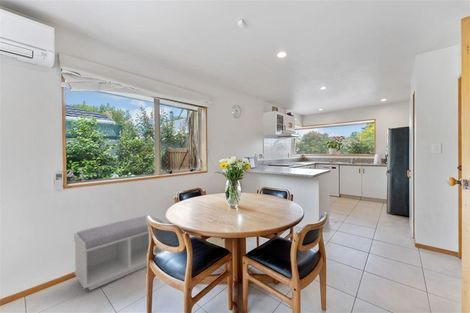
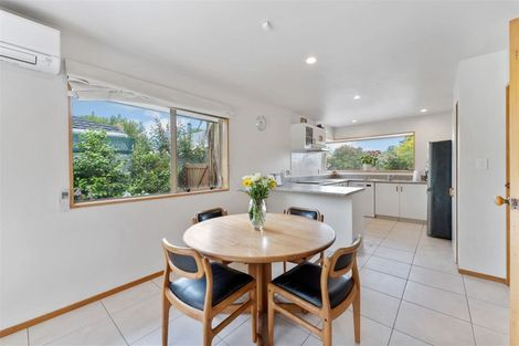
- bench [73,214,165,291]
